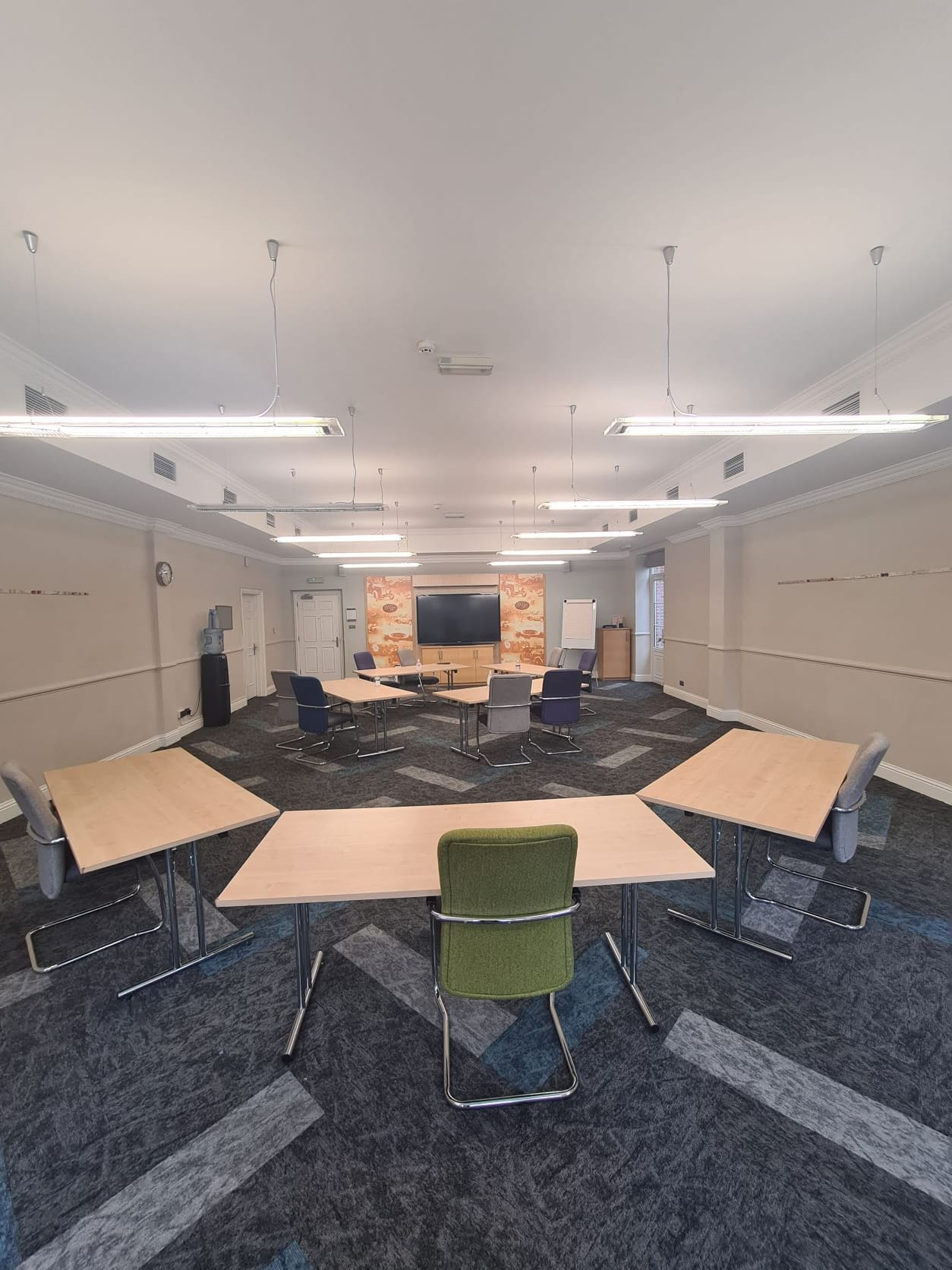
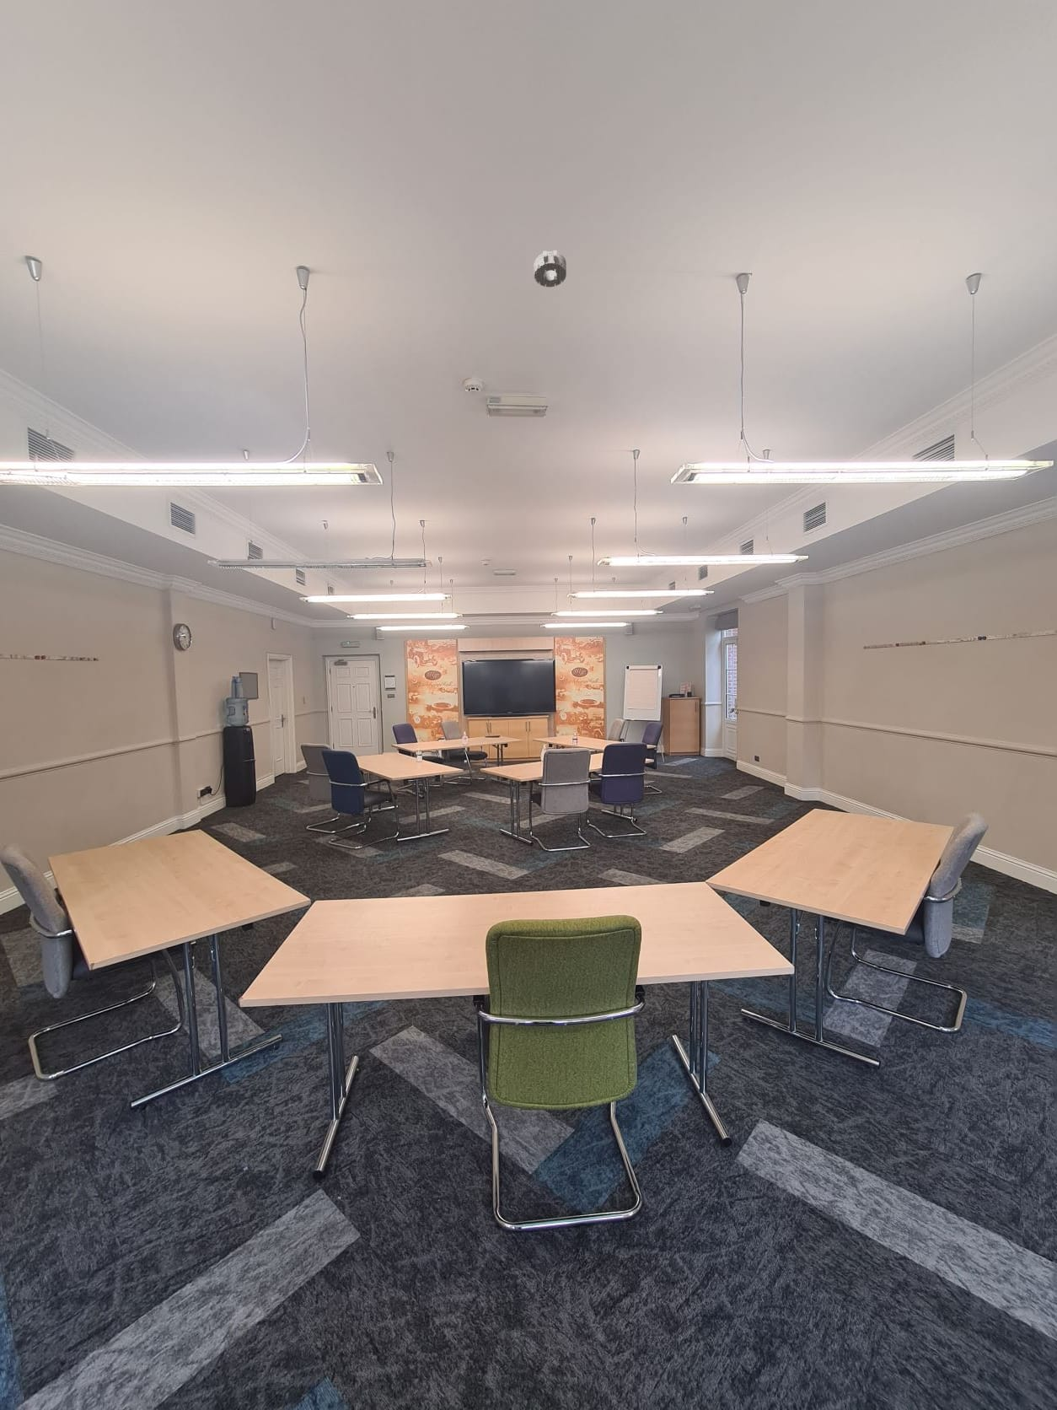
+ smoke detector [534,250,567,288]
